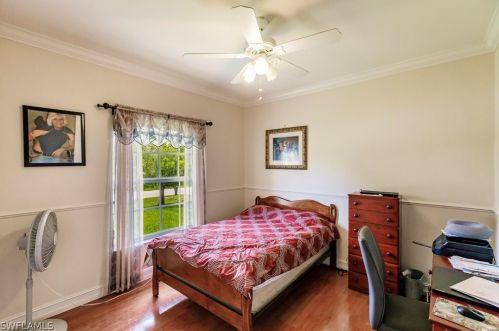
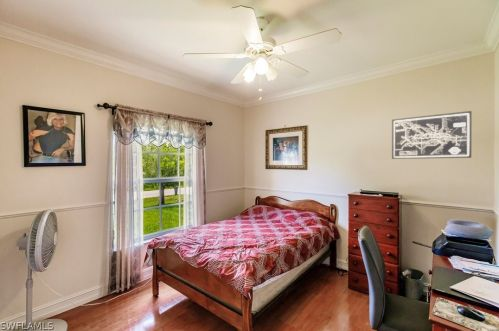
+ wall art [391,110,473,160]
